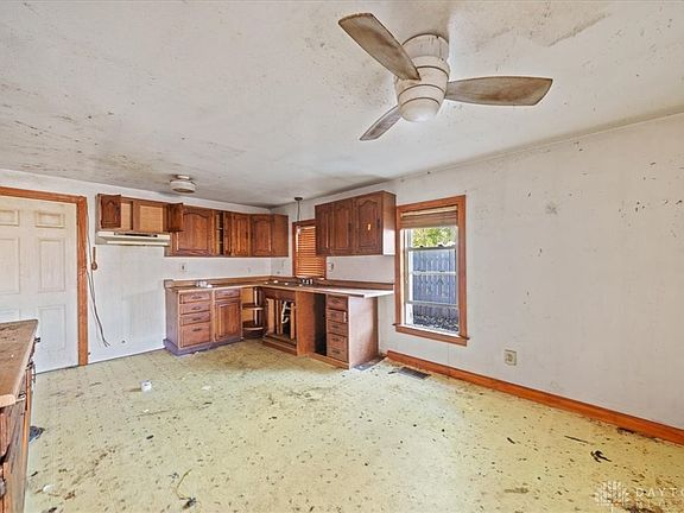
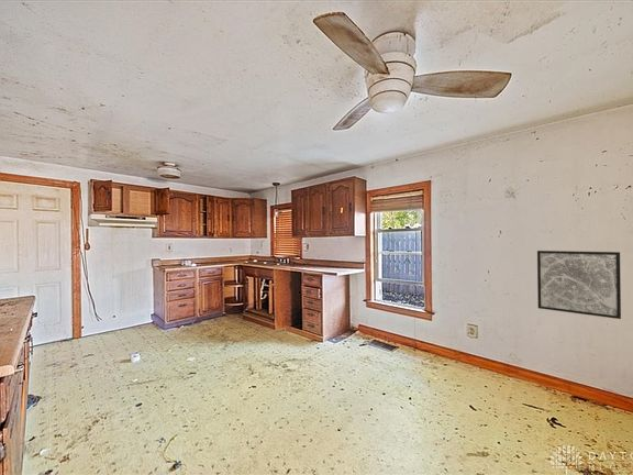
+ wall art [536,250,622,320]
